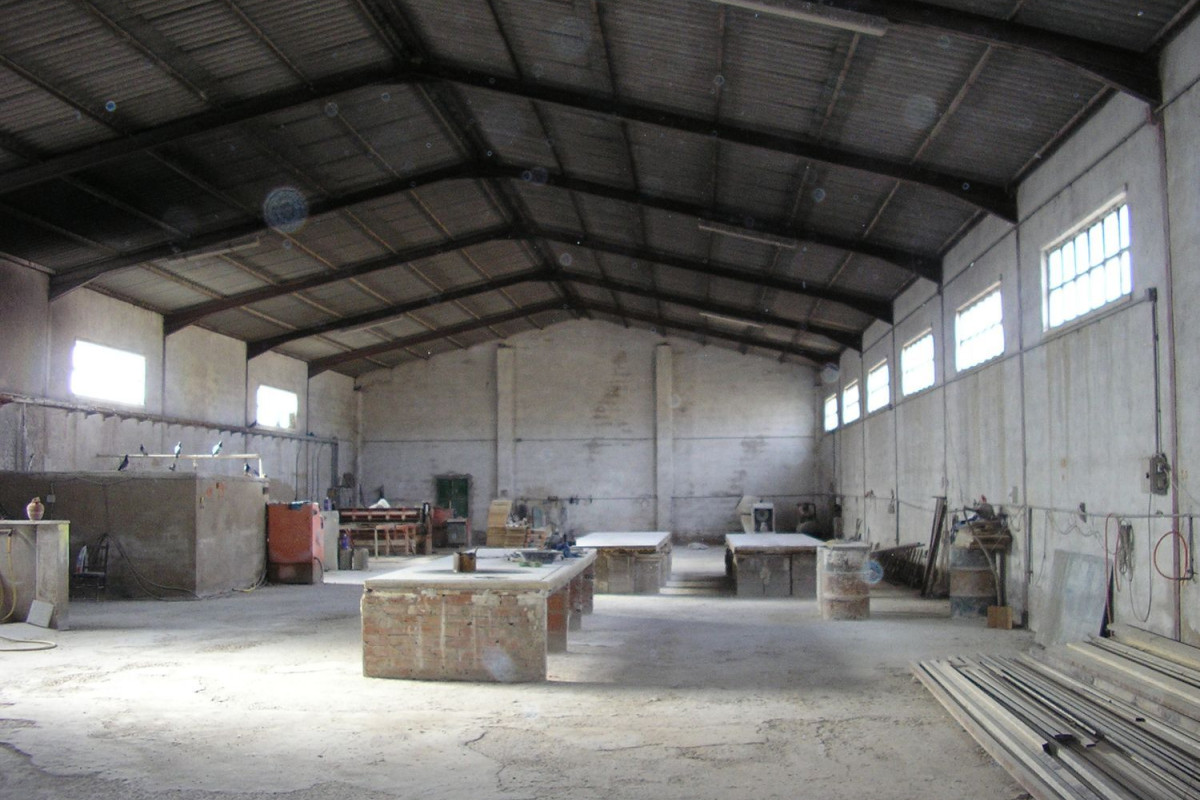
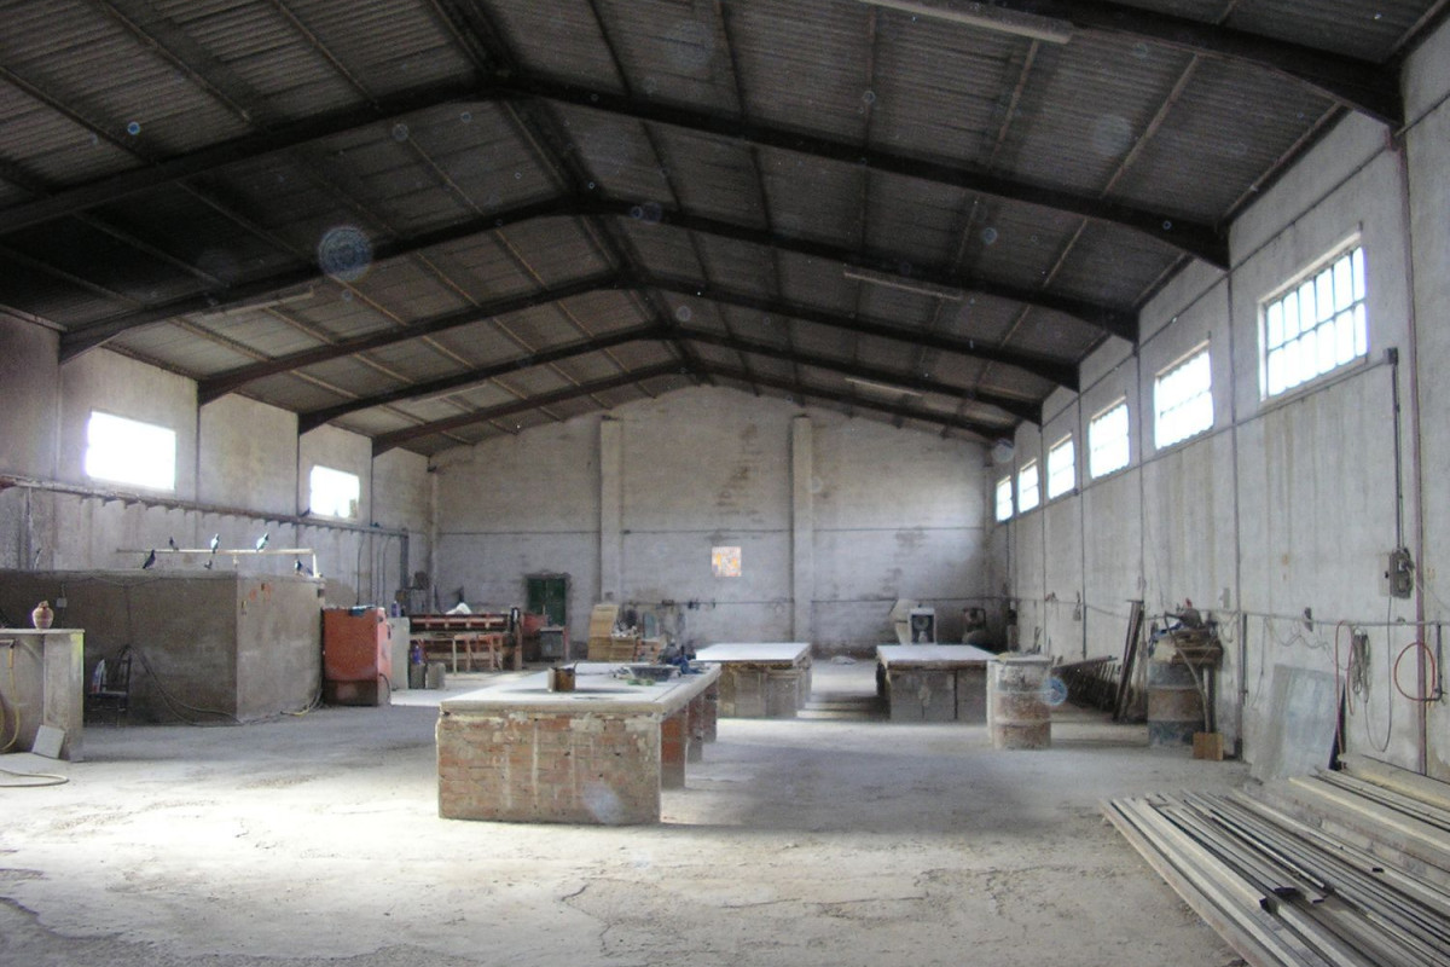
+ wall art [710,545,742,578]
